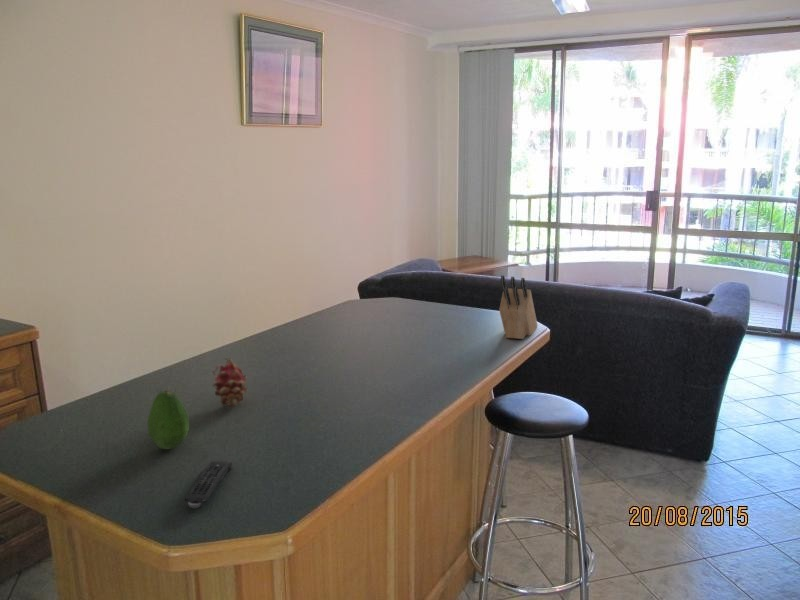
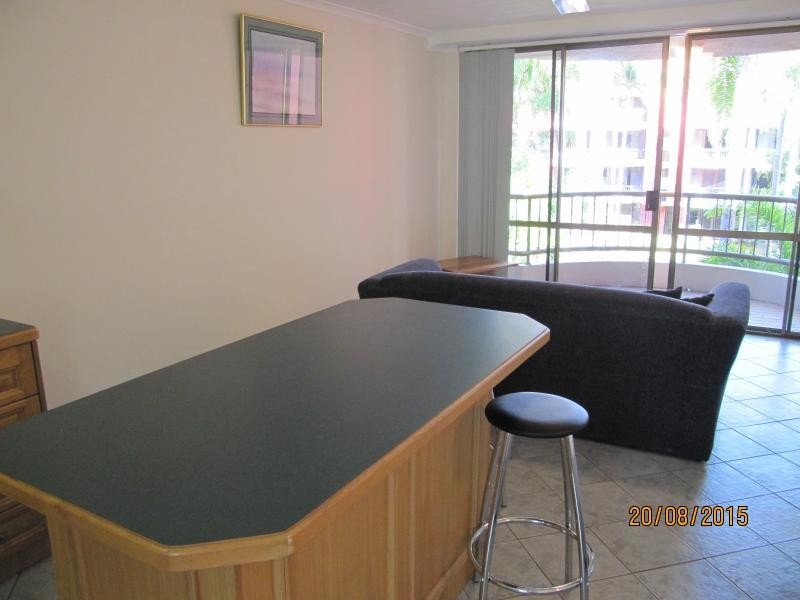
- fruit [146,389,190,450]
- remote control [184,460,234,509]
- knife block [498,274,539,340]
- fruit [211,354,249,408]
